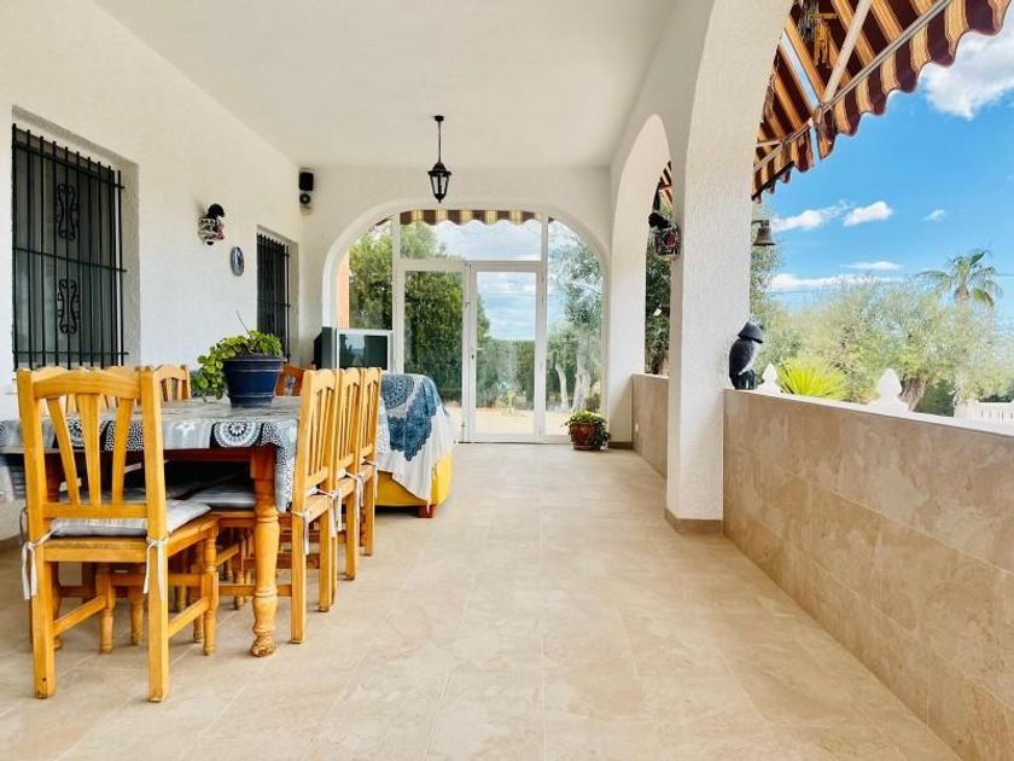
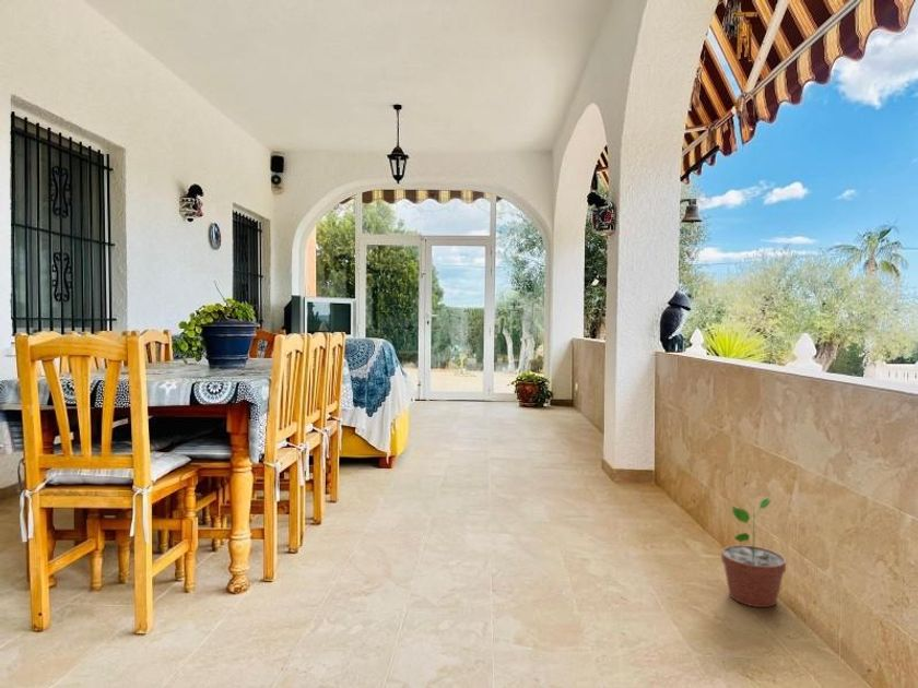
+ potted plant [720,496,787,608]
